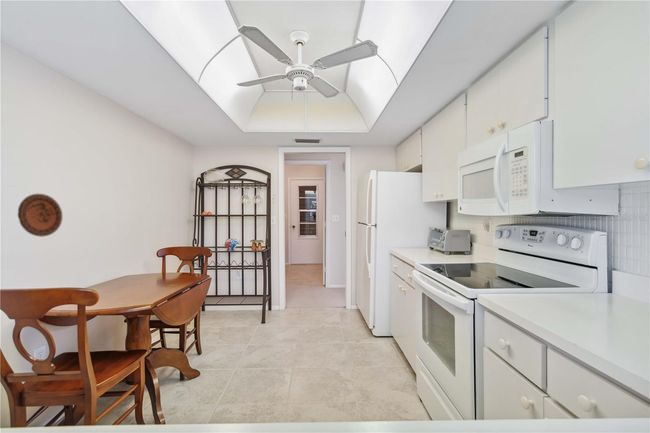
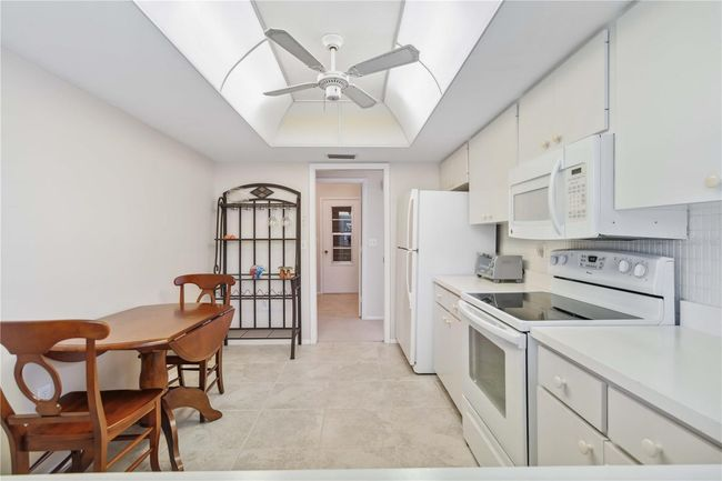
- decorative plate [17,193,63,238]
